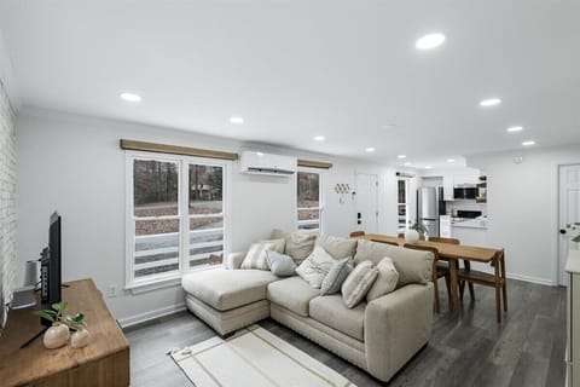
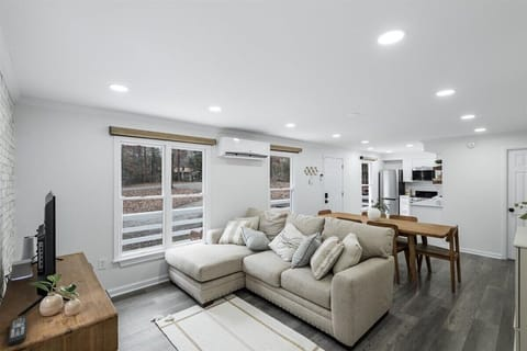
+ remote control [7,315,29,347]
